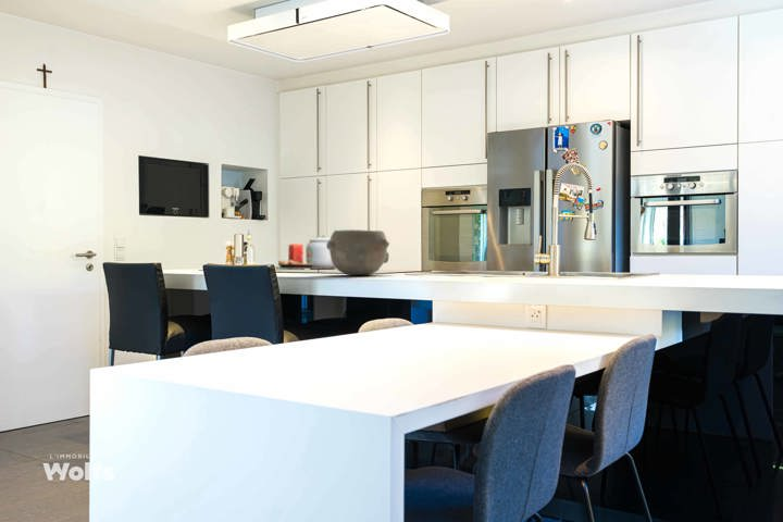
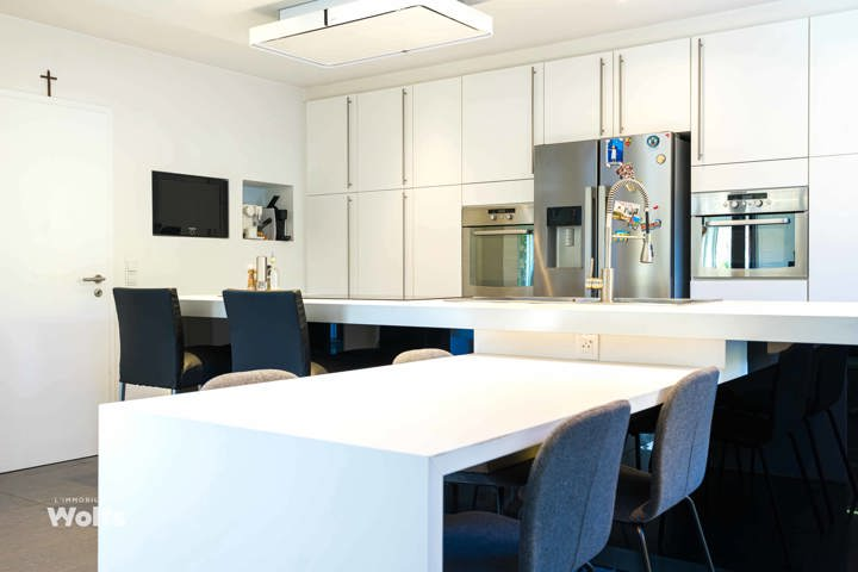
- candle [275,243,328,271]
- bowl [326,228,390,276]
- kettle [304,234,336,270]
